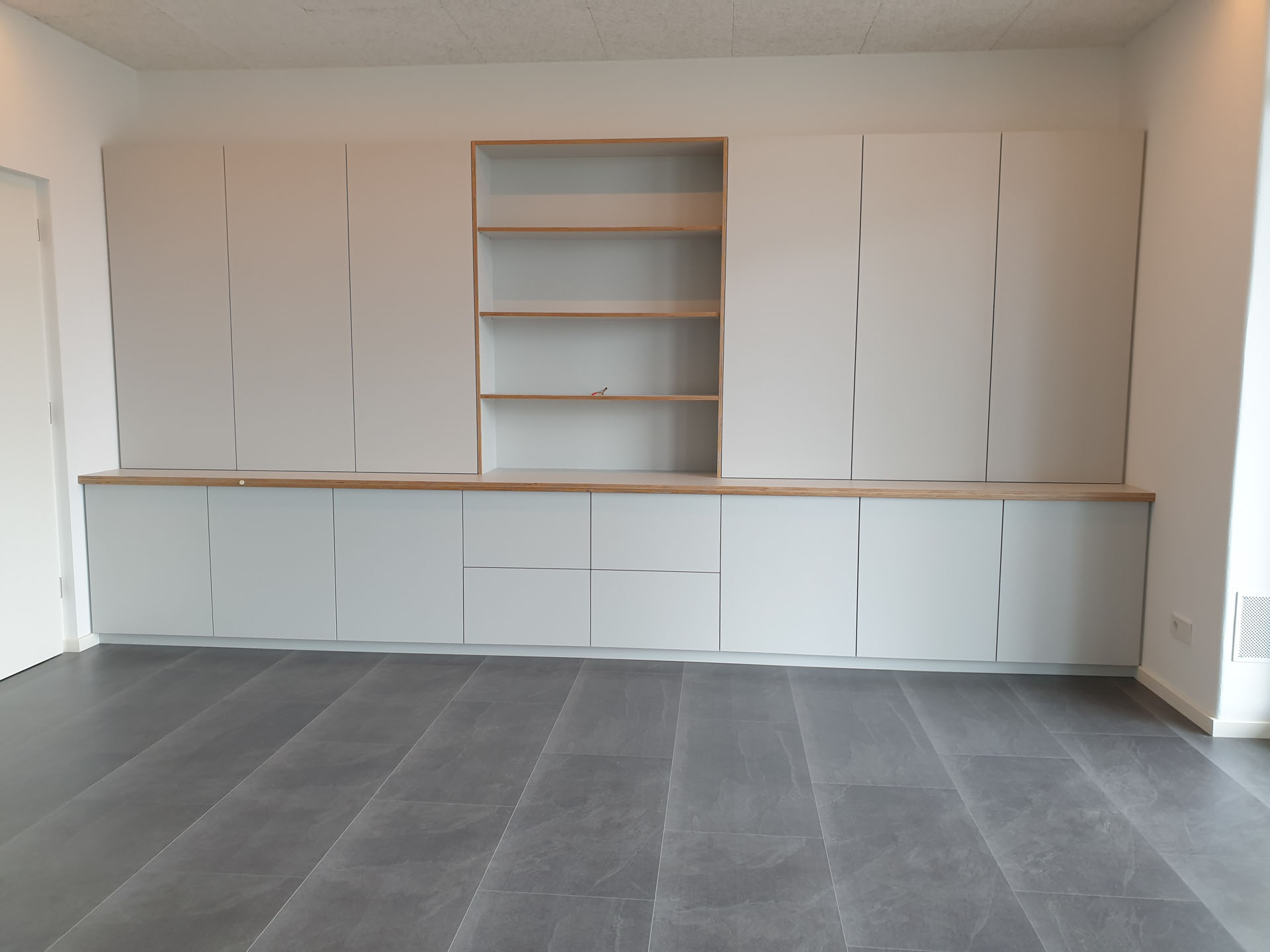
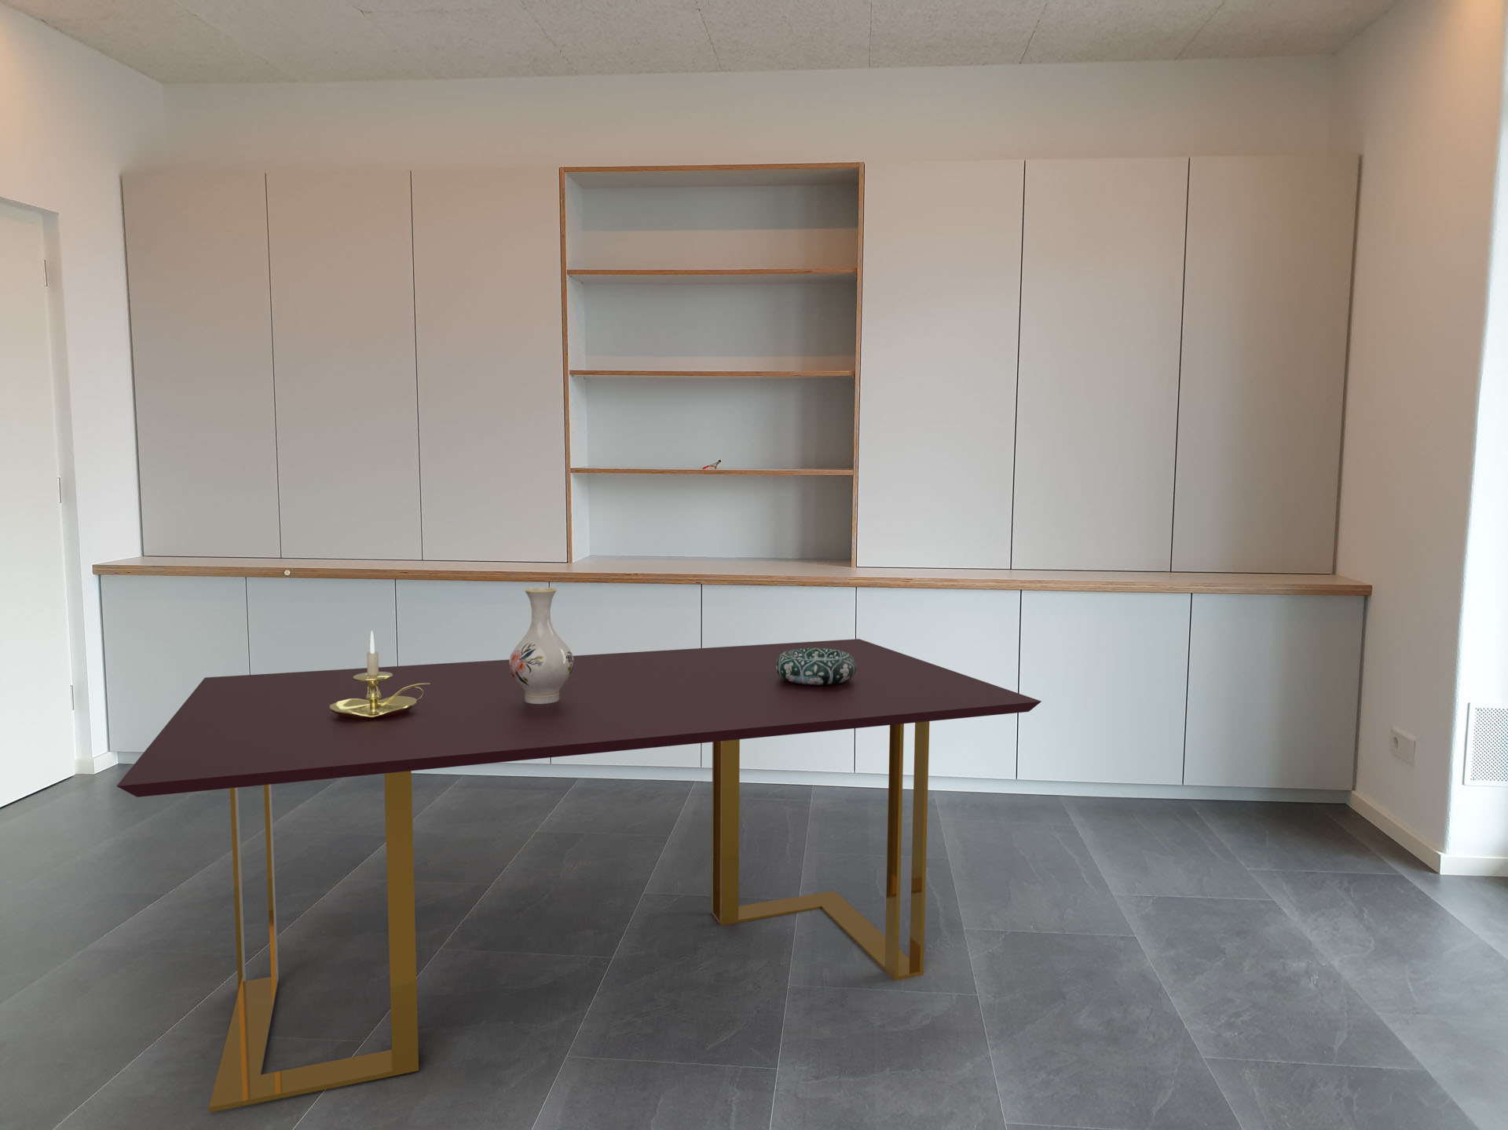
+ decorative bowl [777,648,856,685]
+ vase [509,588,575,704]
+ candle holder [330,630,427,719]
+ dining table [116,637,1043,1113]
